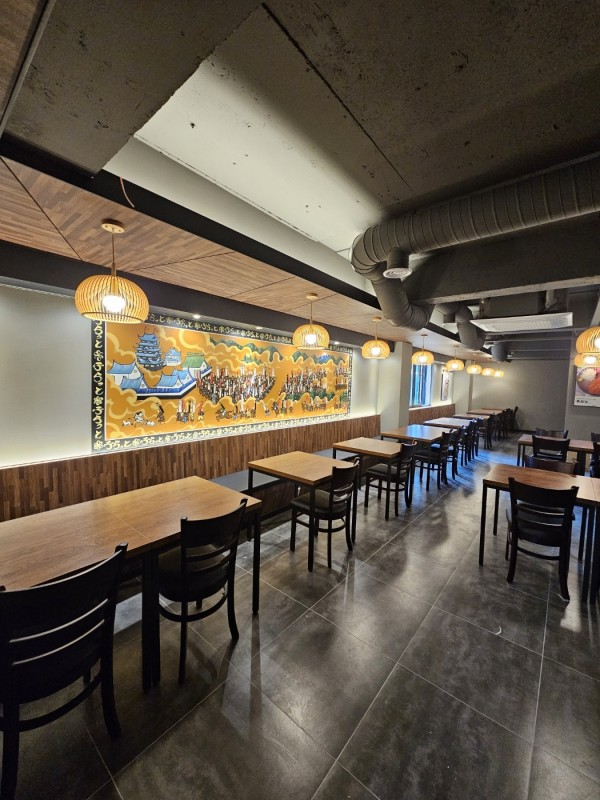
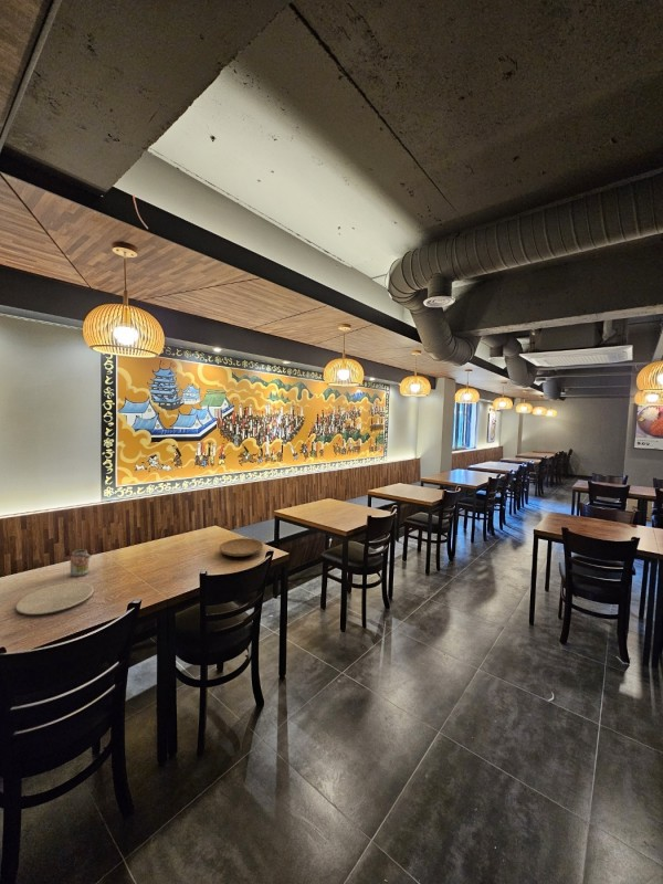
+ plate [218,537,264,558]
+ plate [15,581,95,615]
+ beverage can [70,548,93,578]
